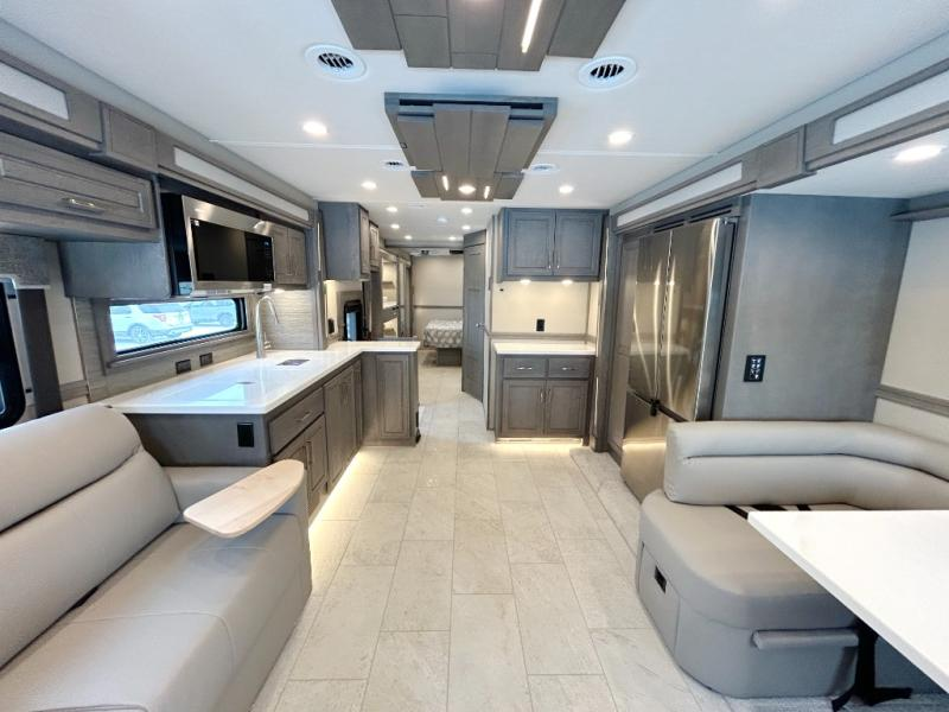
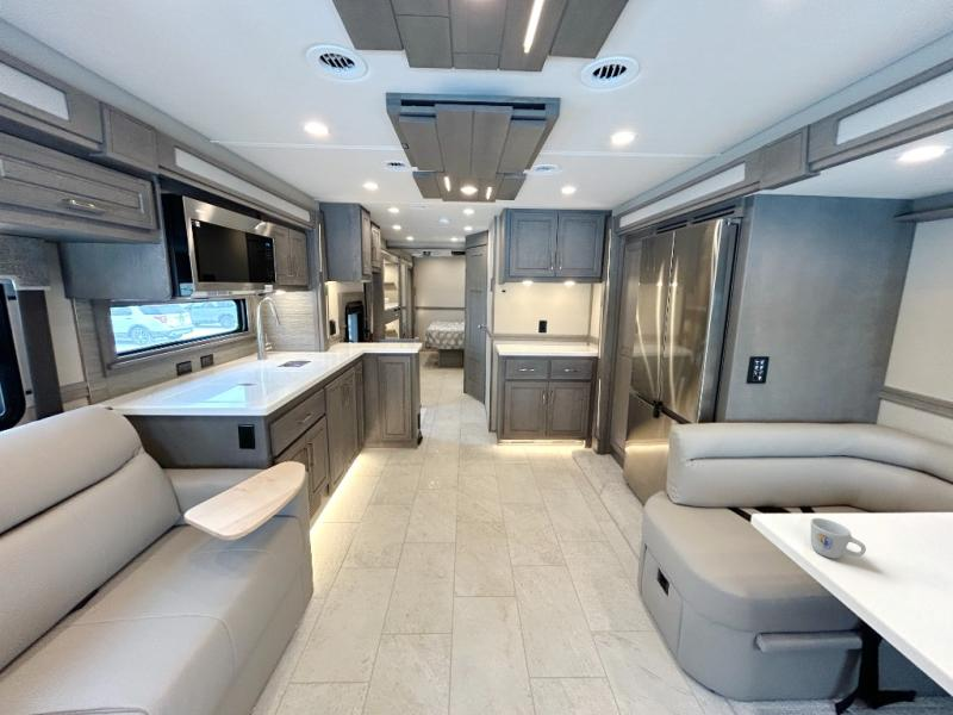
+ mug [810,517,867,560]
